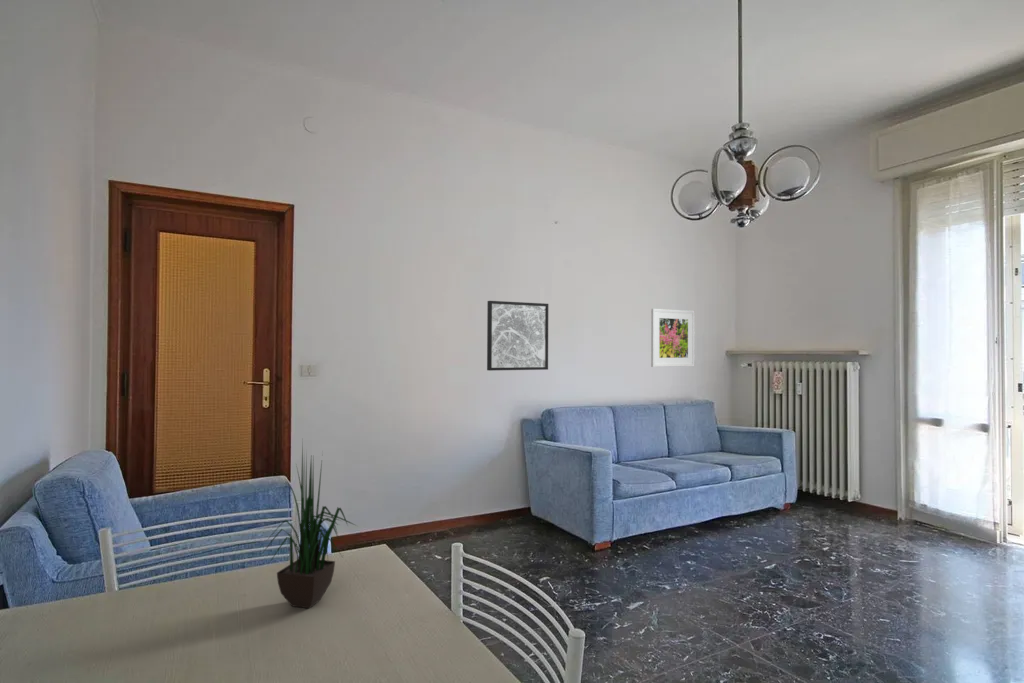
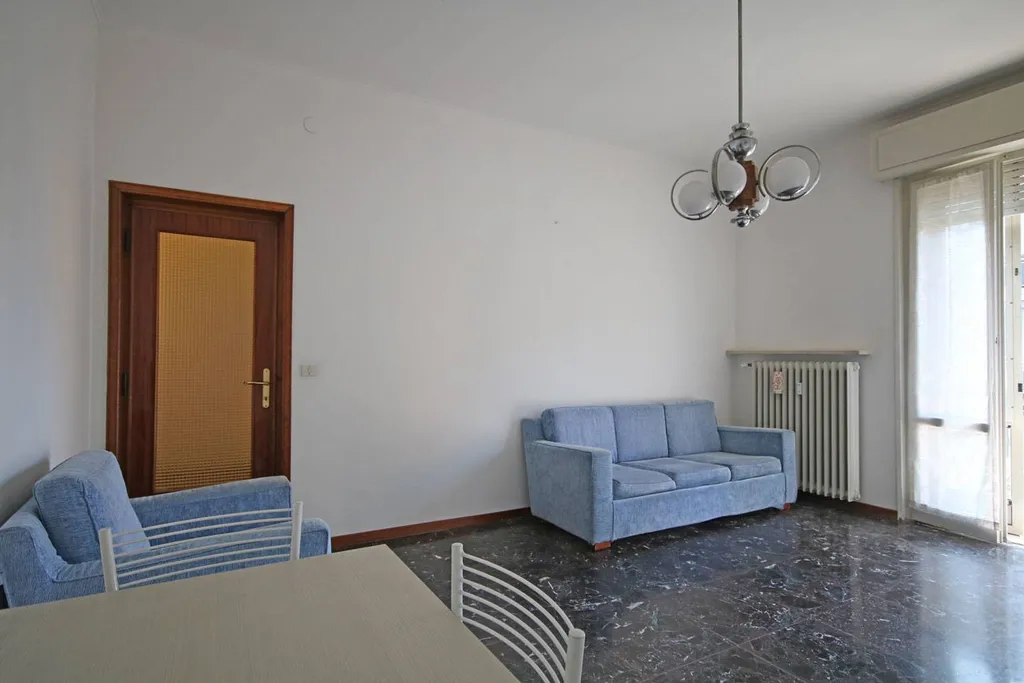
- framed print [650,308,696,368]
- potted plant [260,439,358,609]
- wall art [486,300,549,372]
